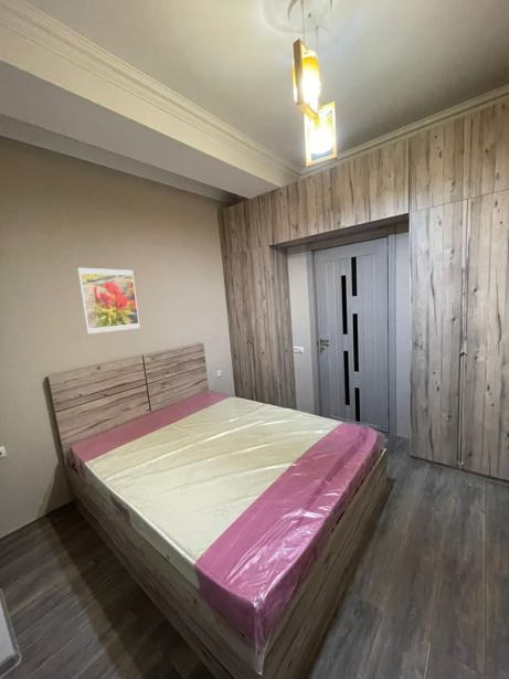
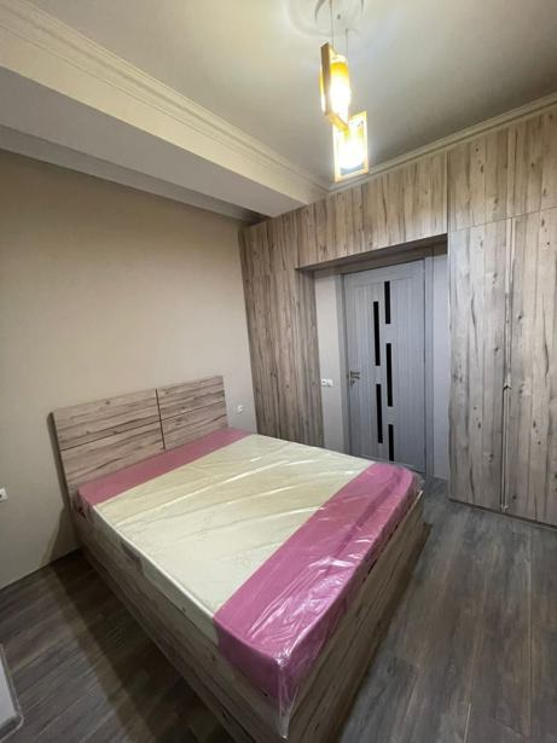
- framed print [77,267,141,335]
